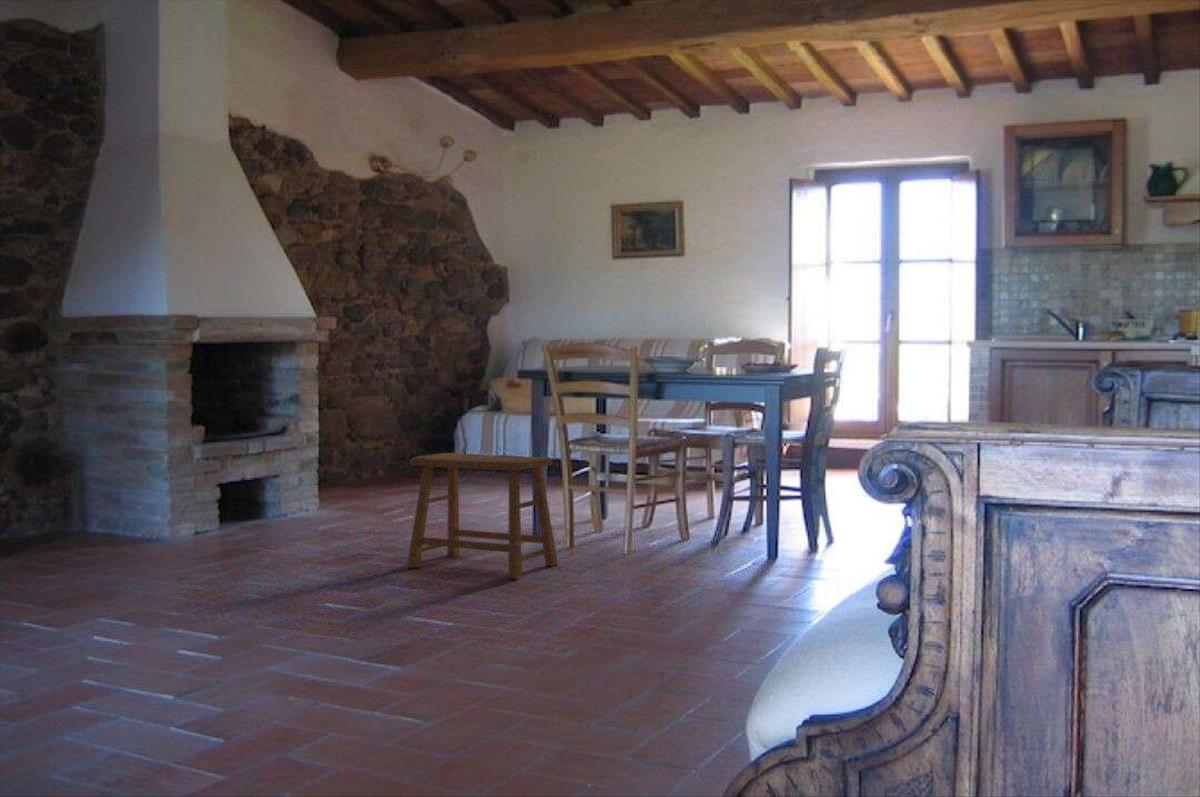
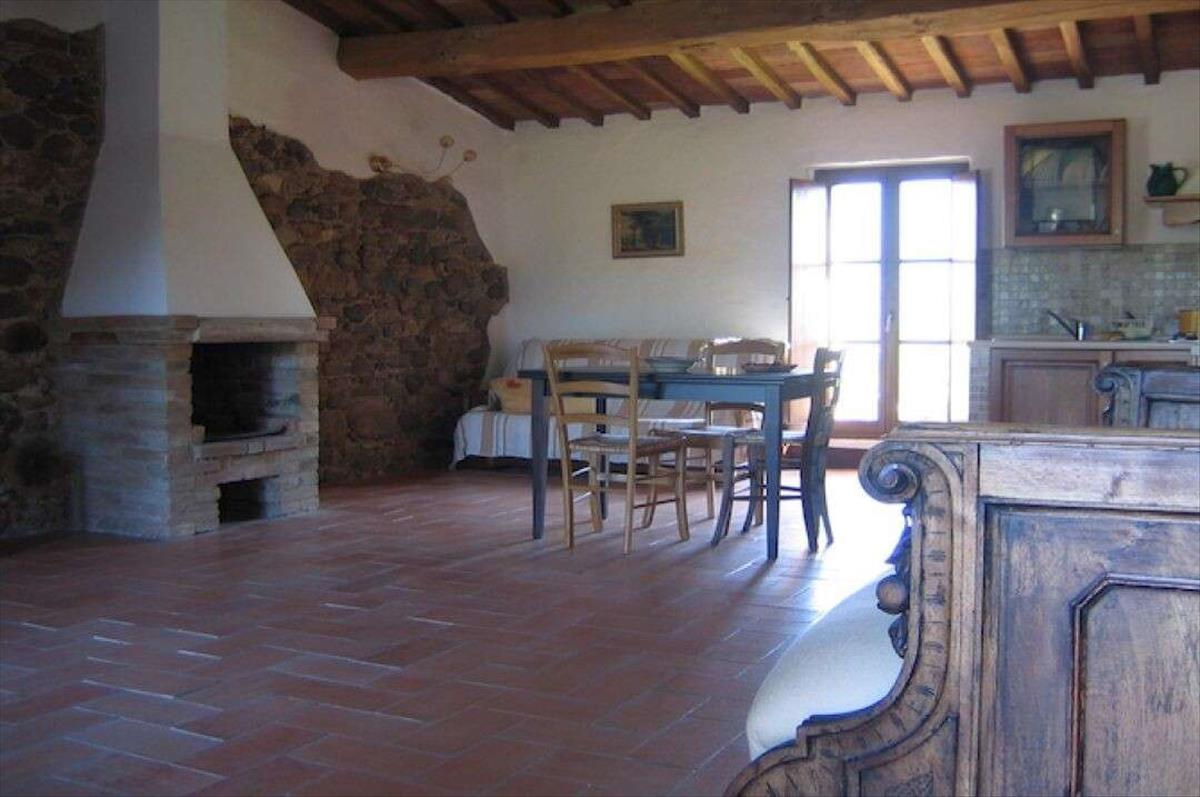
- stool [406,452,559,580]
